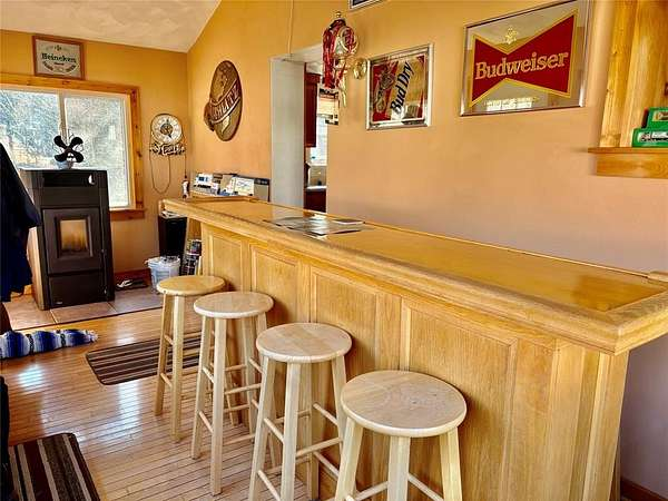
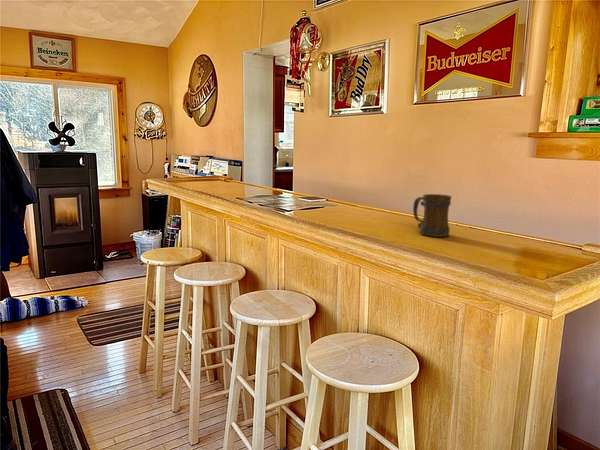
+ beer mug [412,193,452,238]
